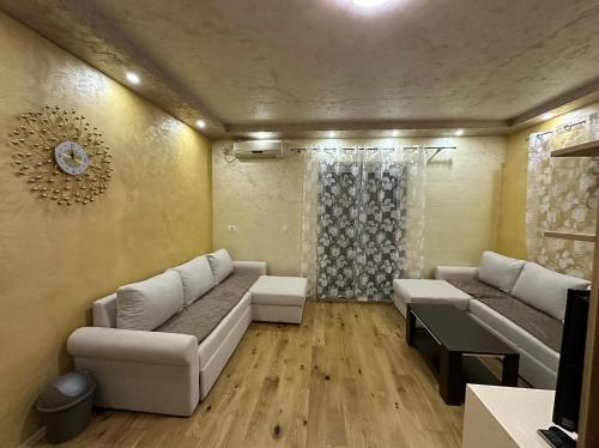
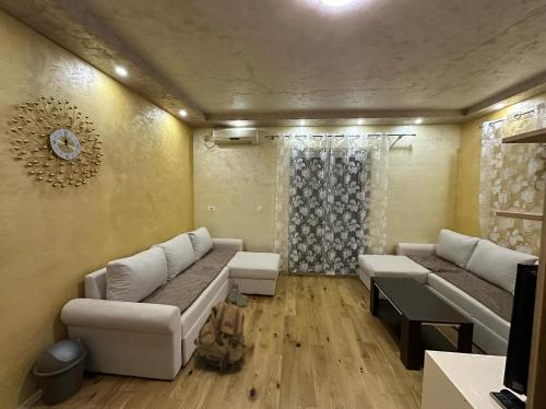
+ boots [227,283,249,308]
+ backpack [193,296,247,372]
